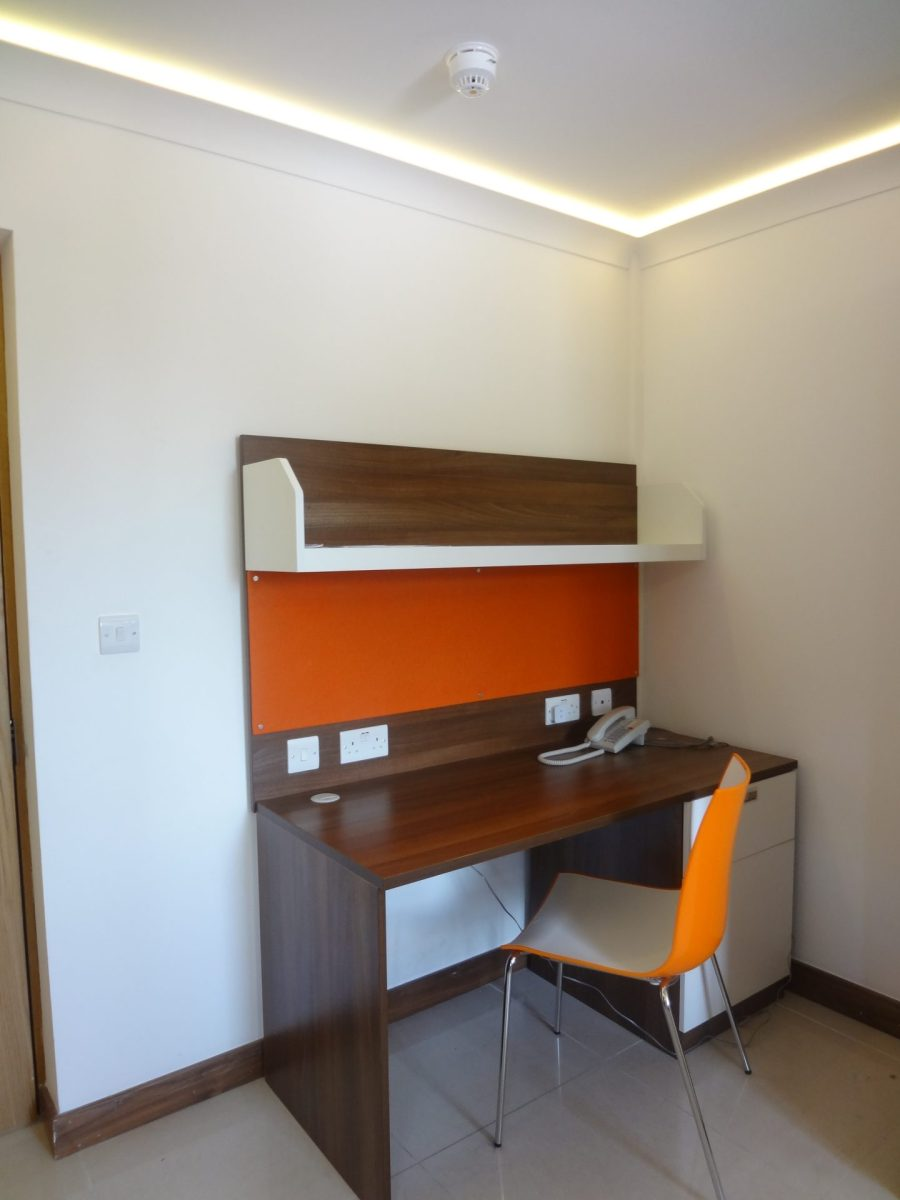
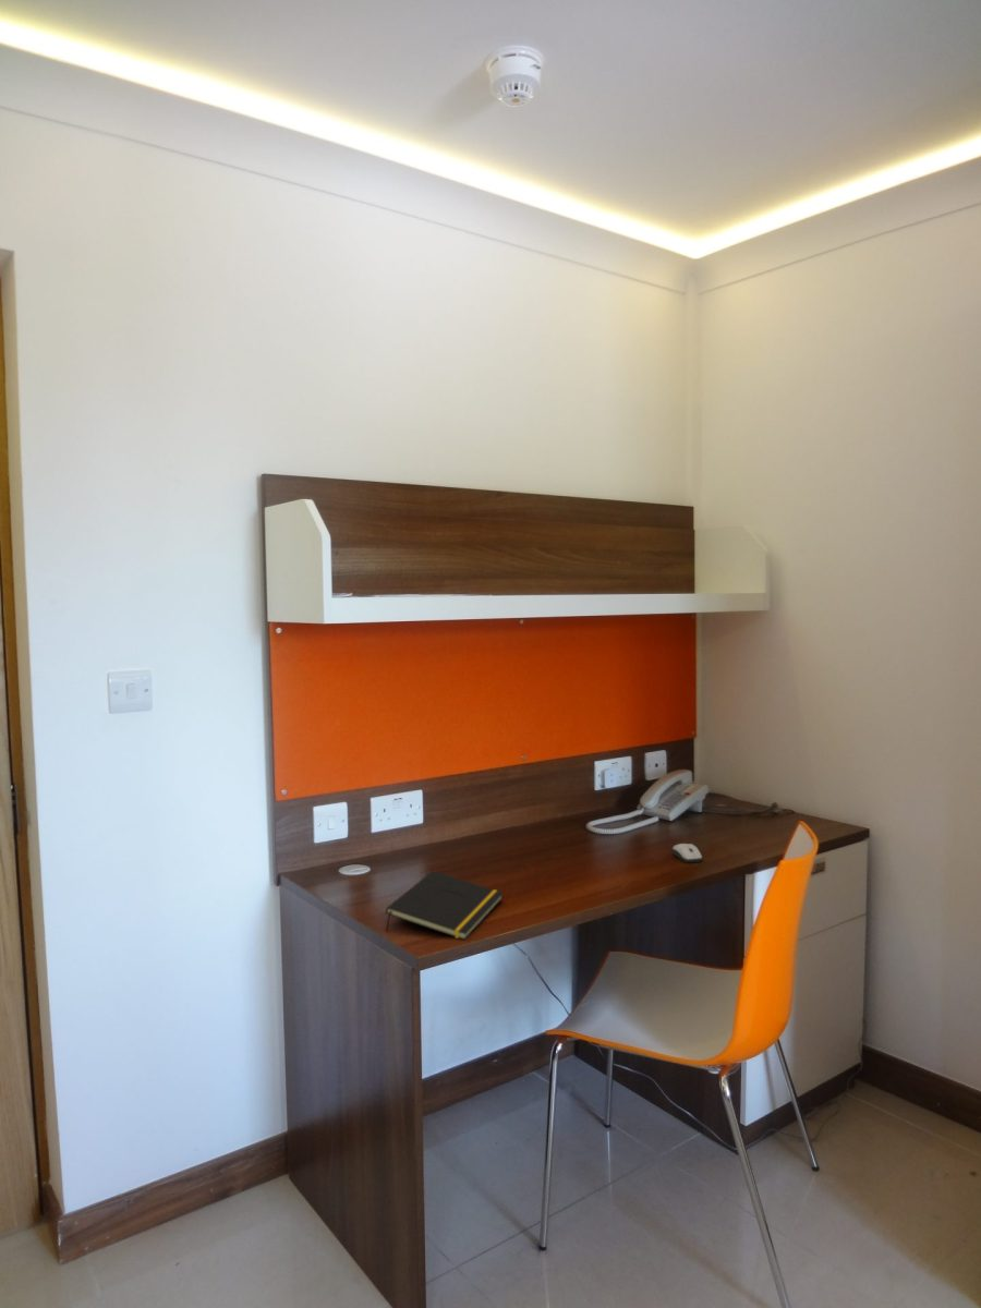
+ notepad [385,870,505,941]
+ computer mouse [671,843,703,863]
